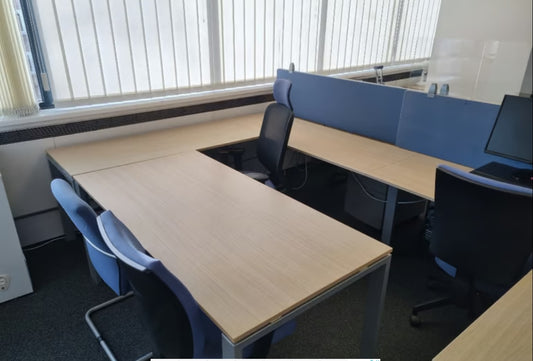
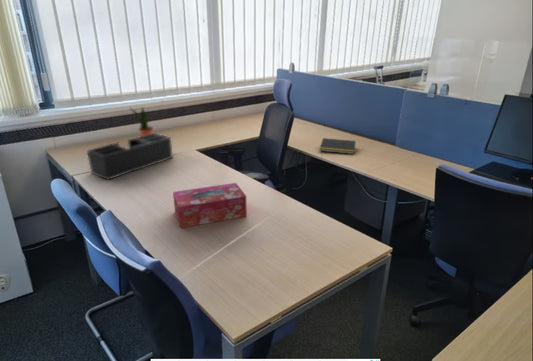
+ desk organizer [86,132,174,181]
+ potted plant [129,105,154,136]
+ tissue box [172,182,248,229]
+ notepad [319,137,357,155]
